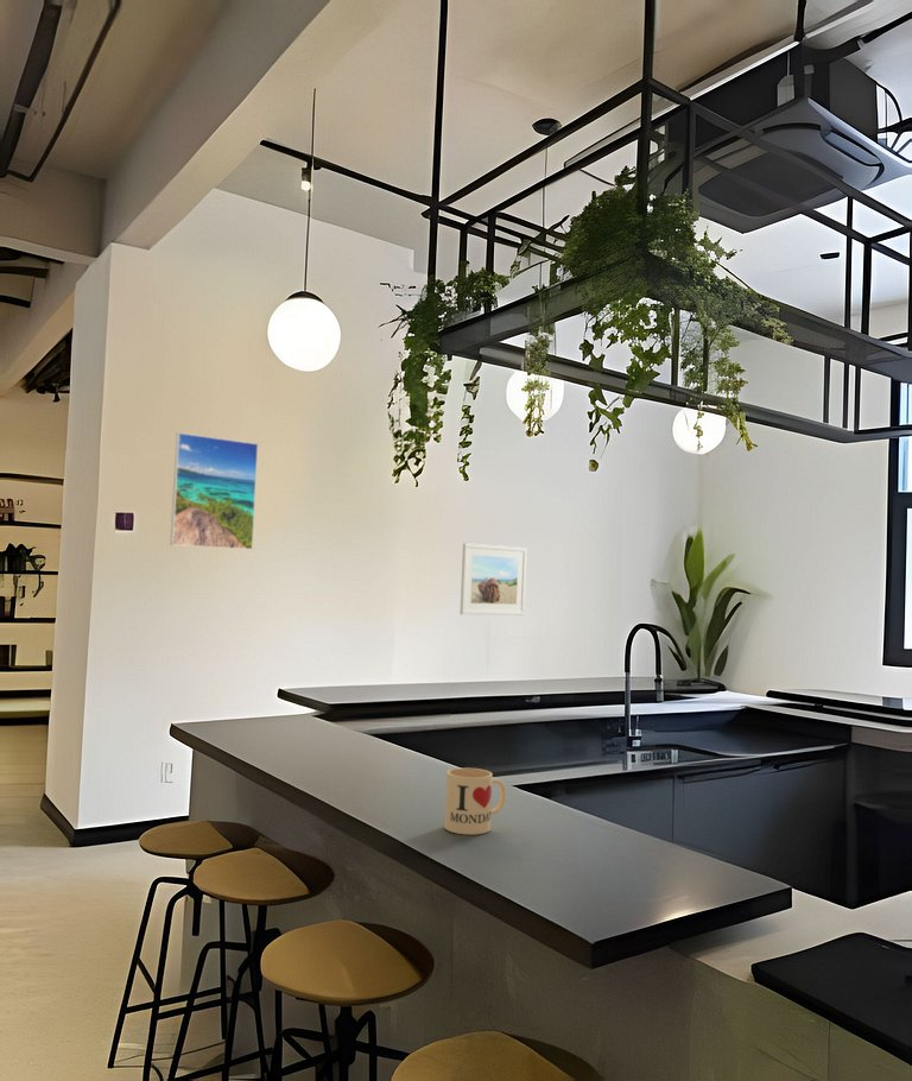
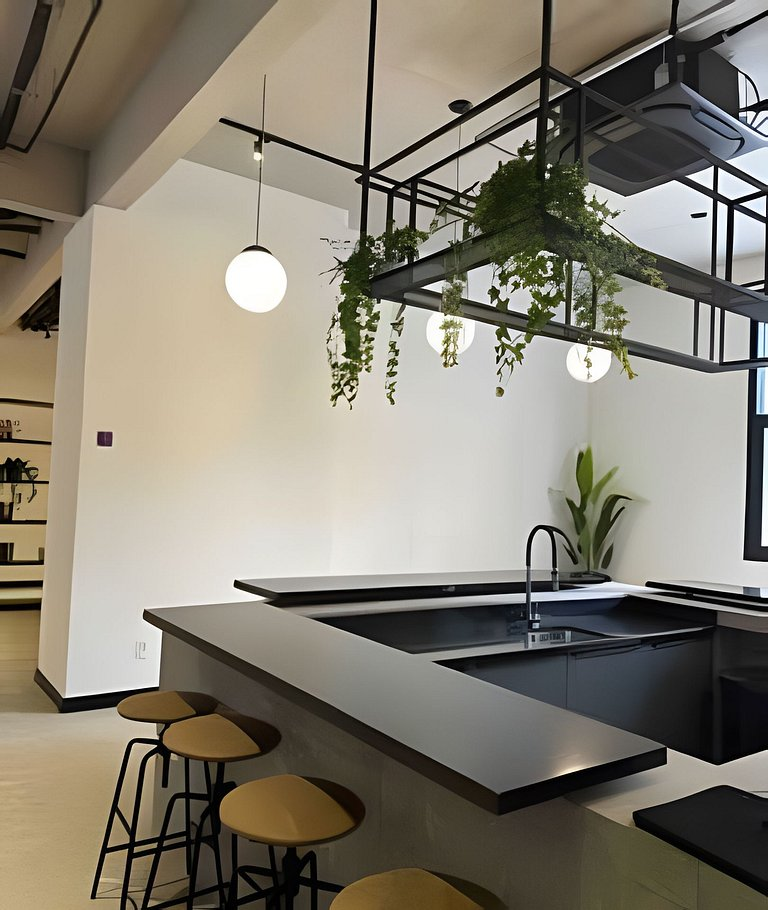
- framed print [169,431,259,551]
- mug [443,767,507,835]
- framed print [458,542,528,617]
